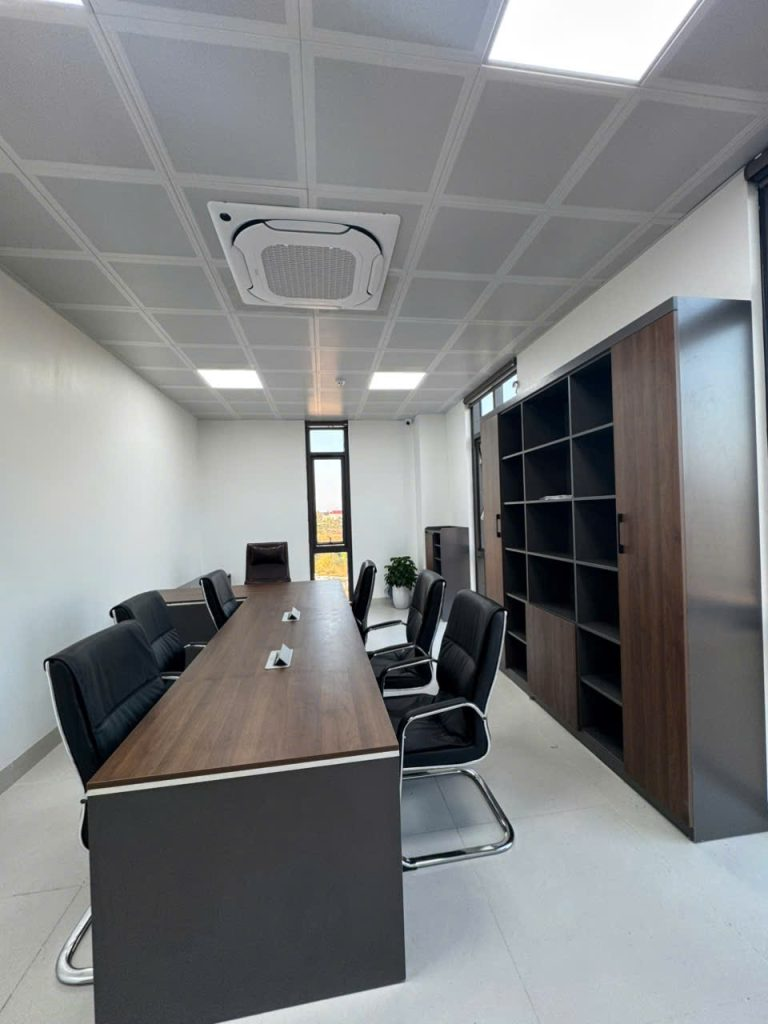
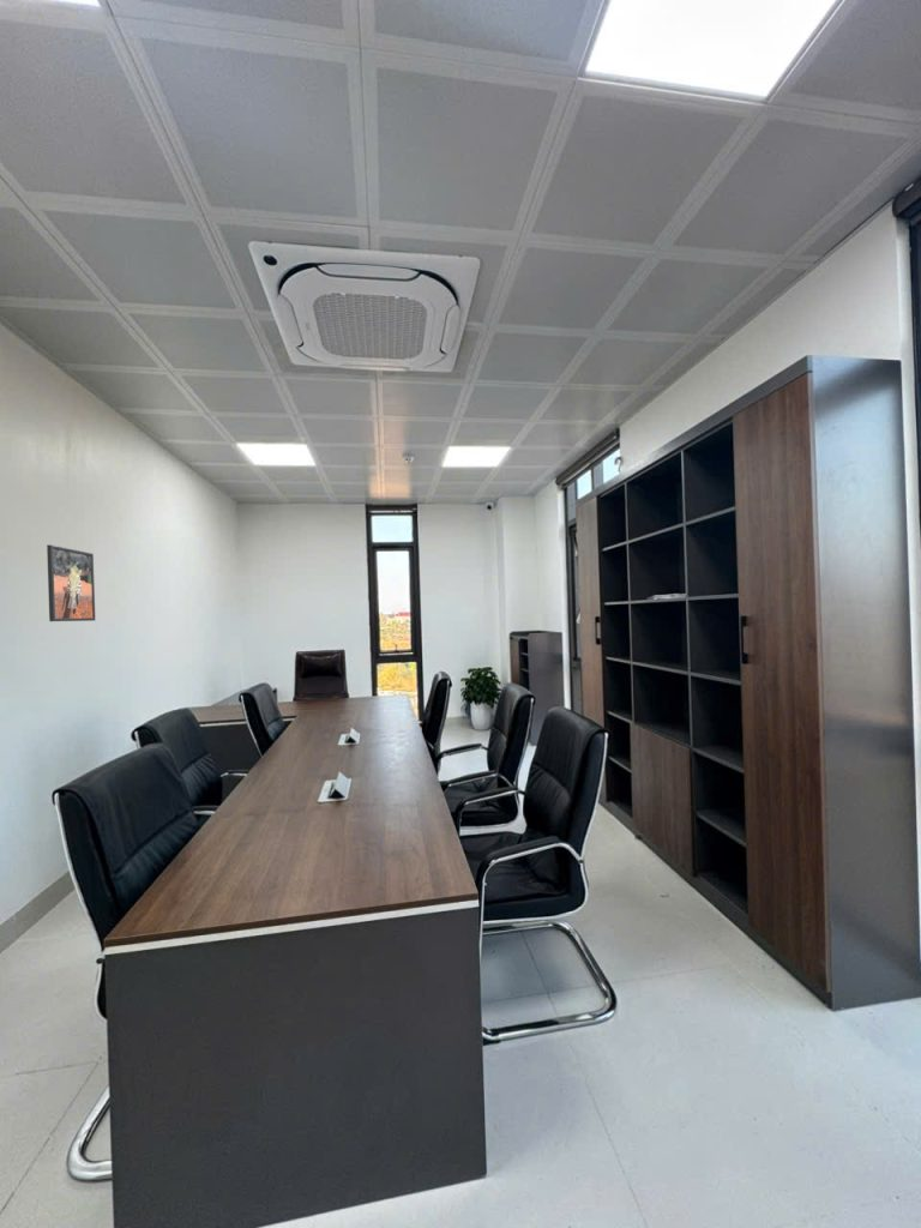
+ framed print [46,543,96,622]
